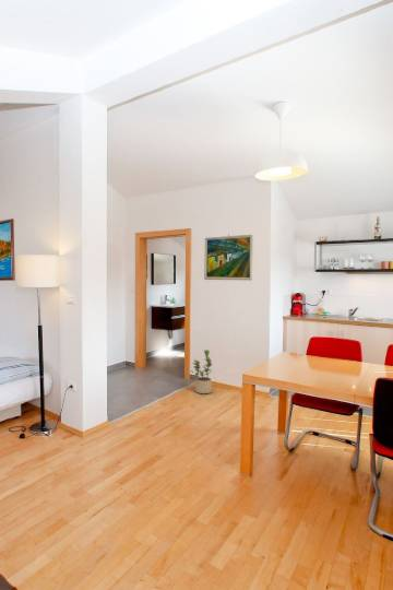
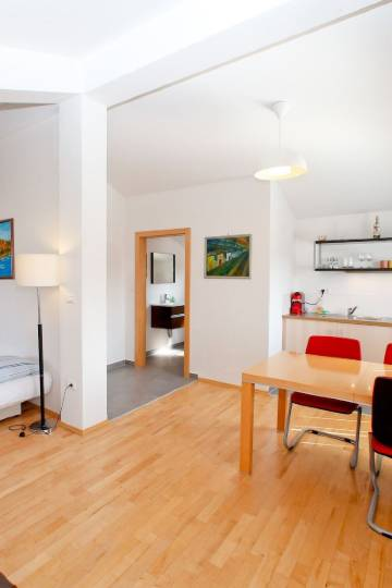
- potted plant [189,349,213,394]
